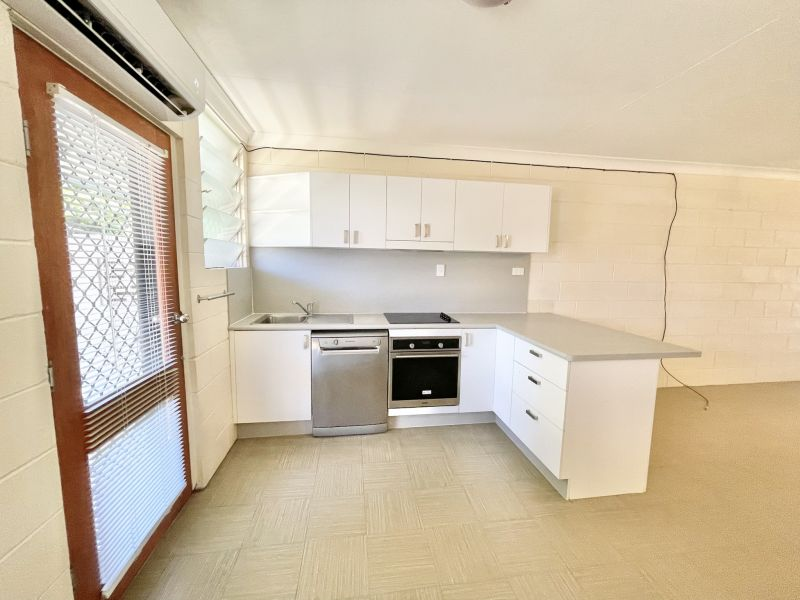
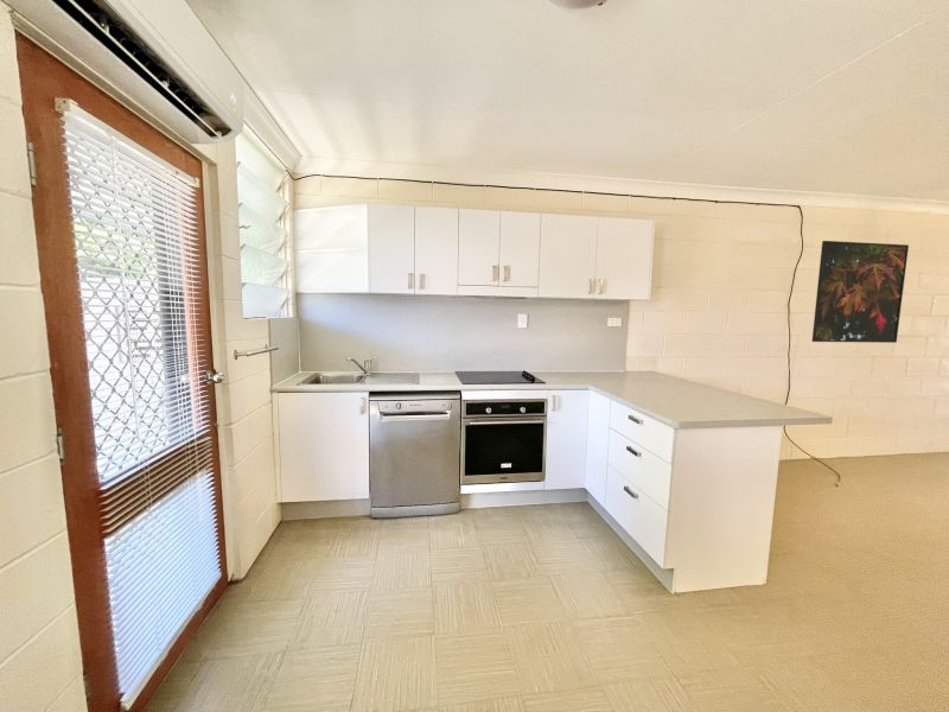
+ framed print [810,240,910,344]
